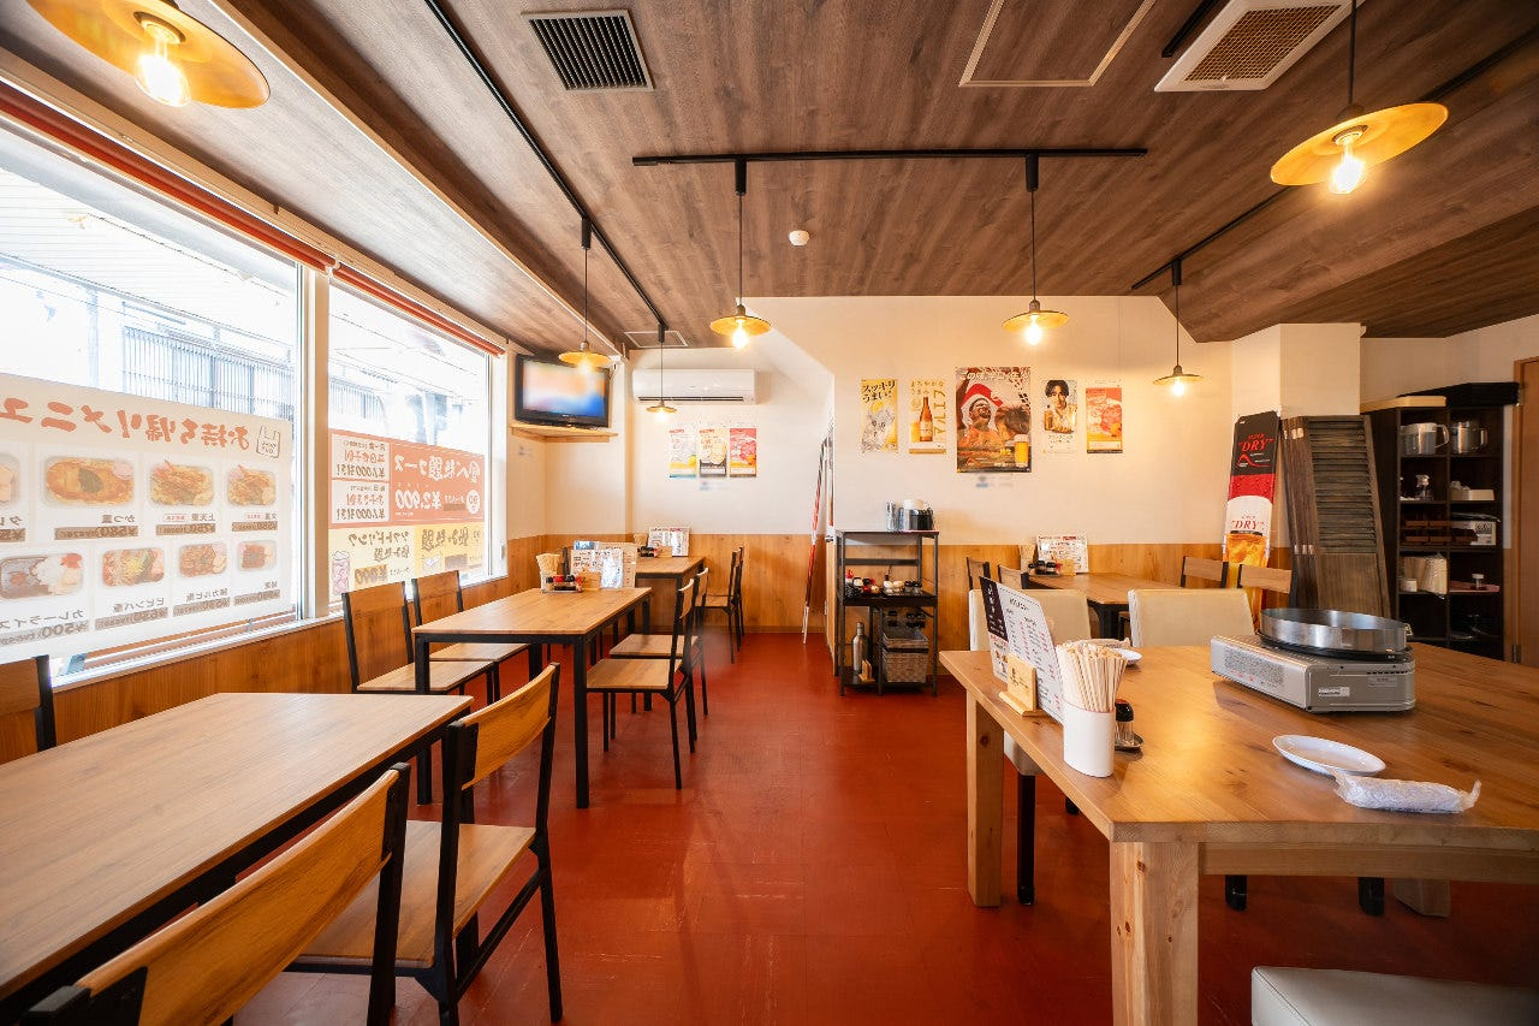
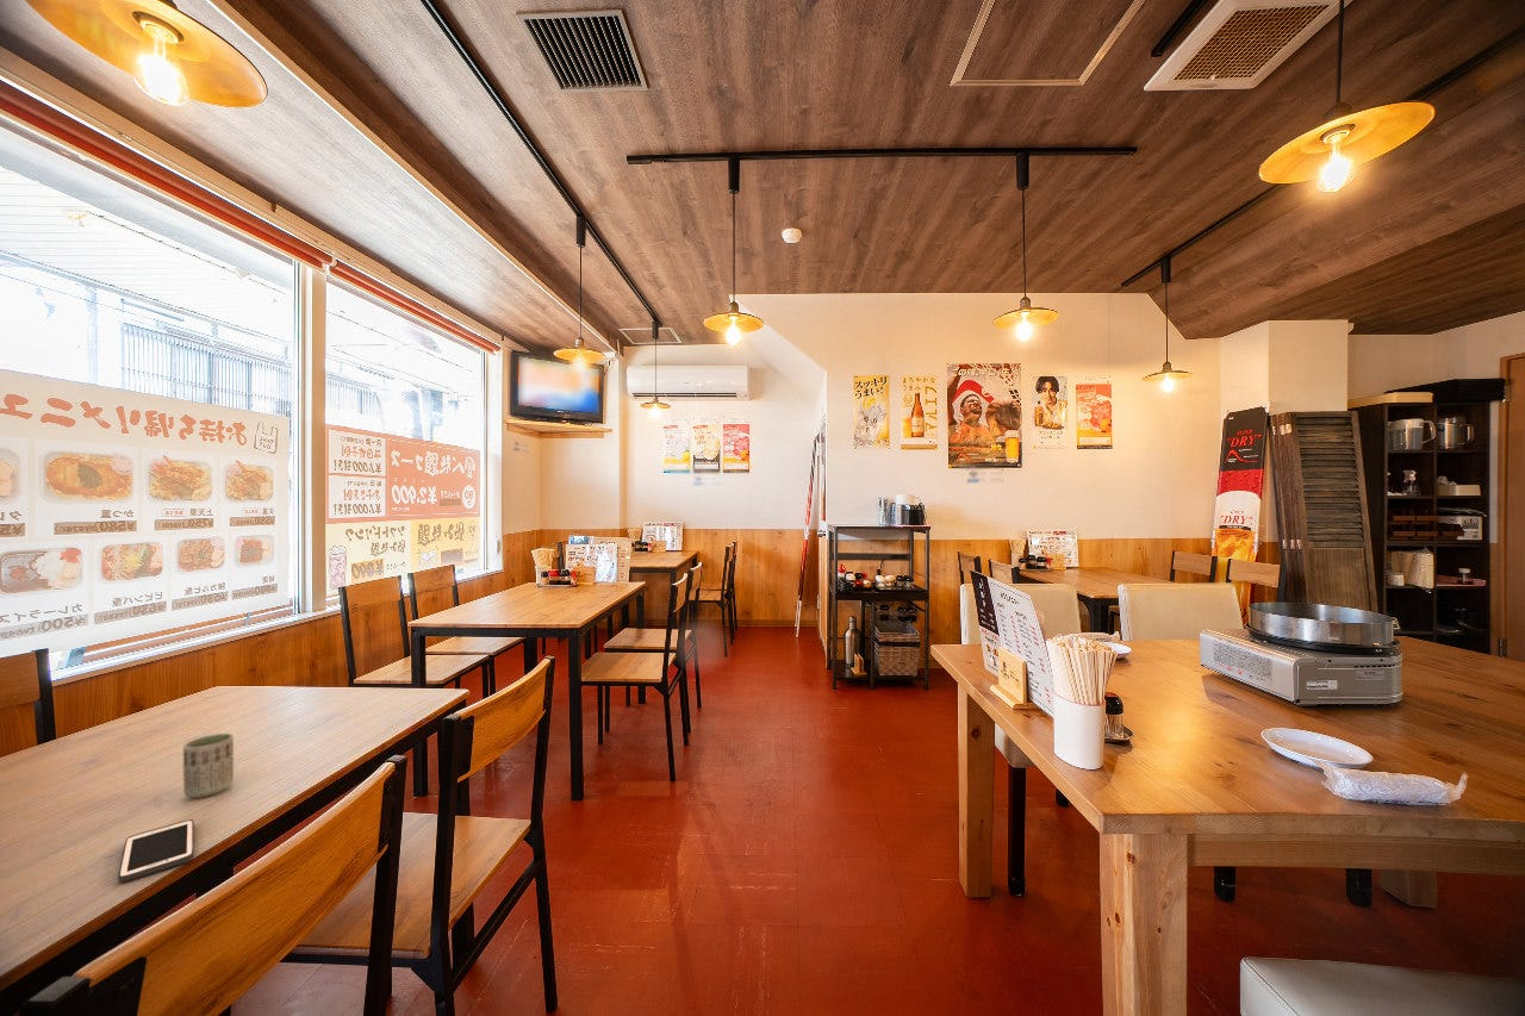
+ cell phone [117,818,195,884]
+ cup [182,733,235,799]
